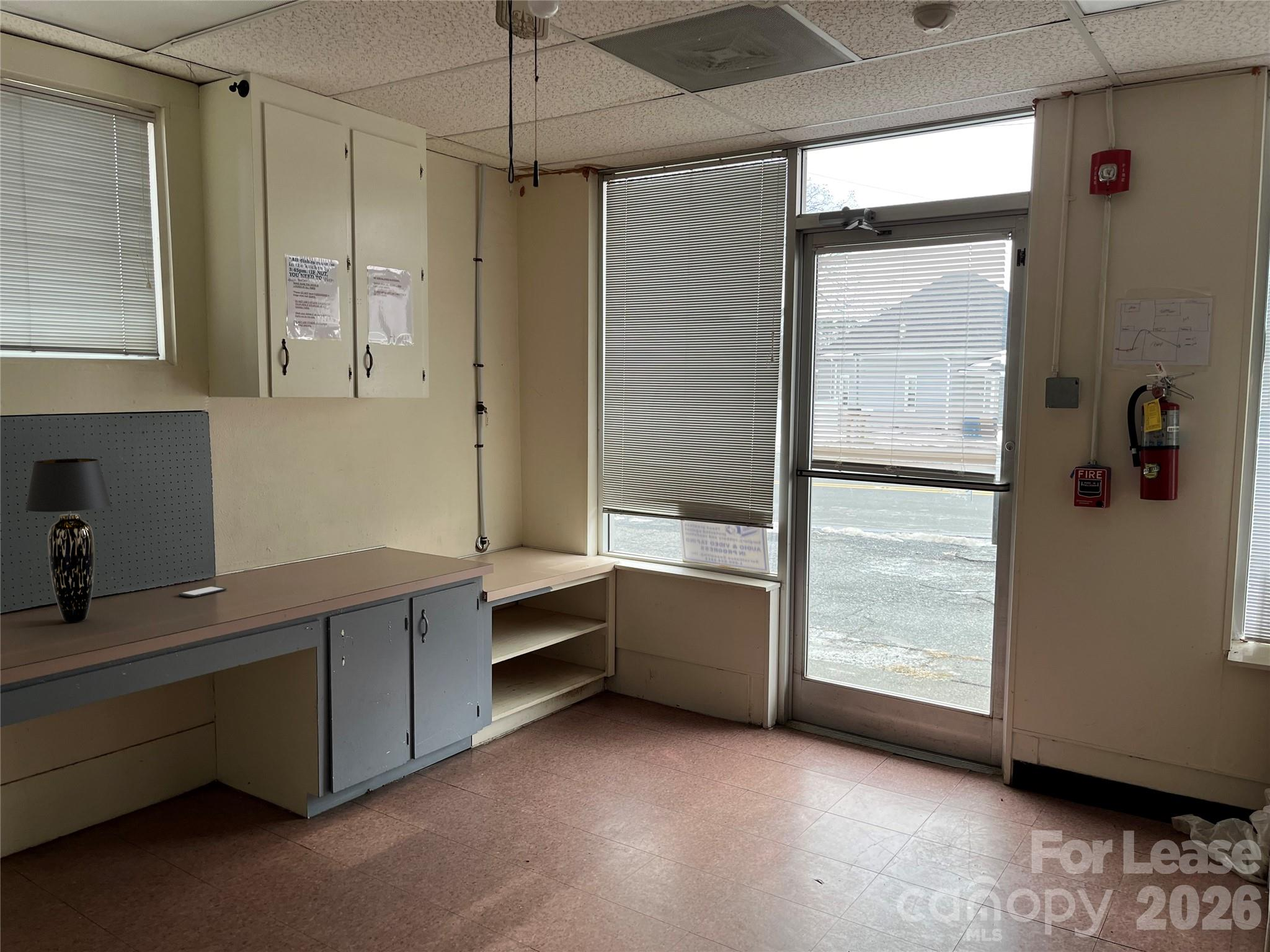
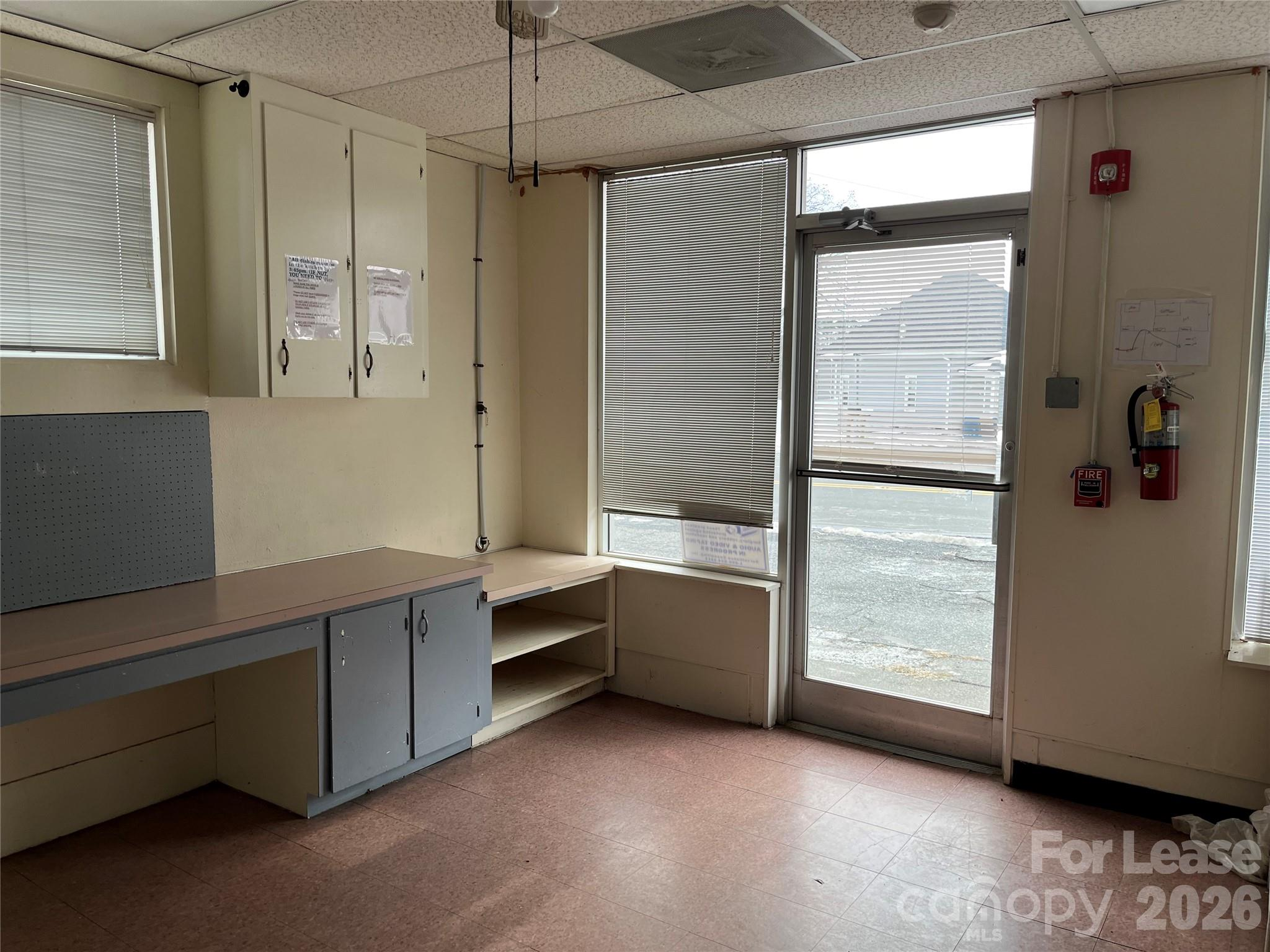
- smartphone [178,586,228,598]
- table lamp [25,458,112,623]
